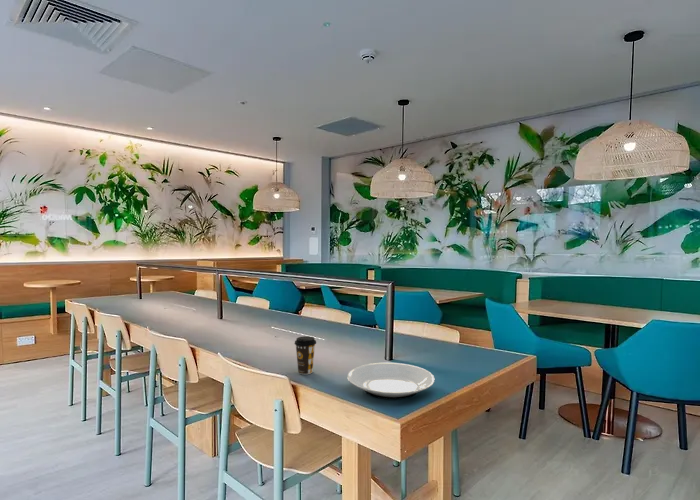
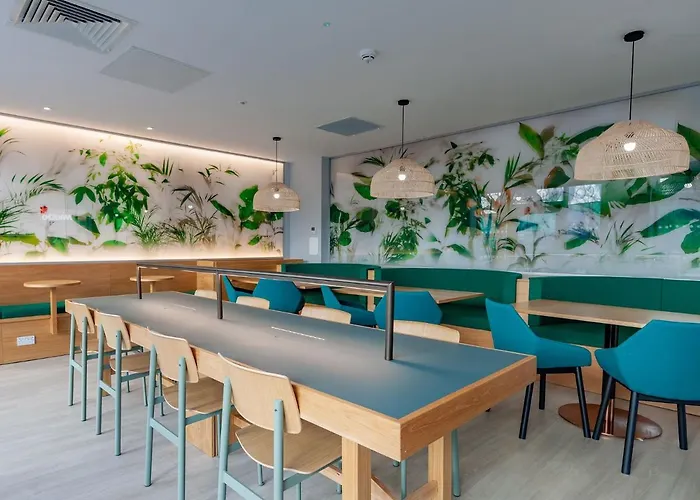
- coffee cup [293,335,317,375]
- plate [347,362,436,401]
